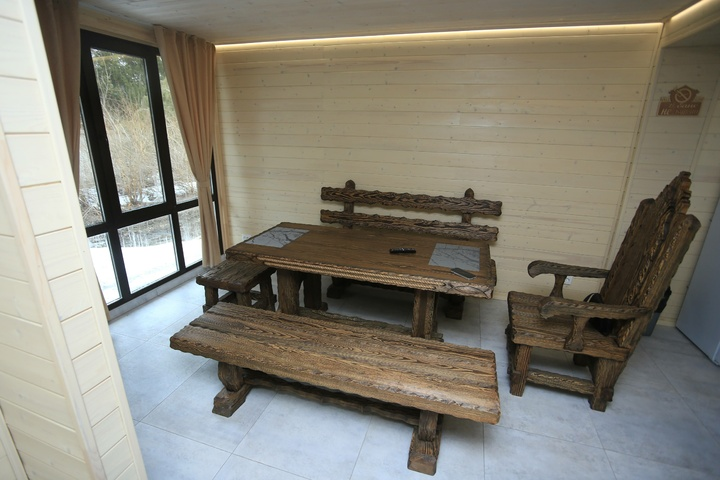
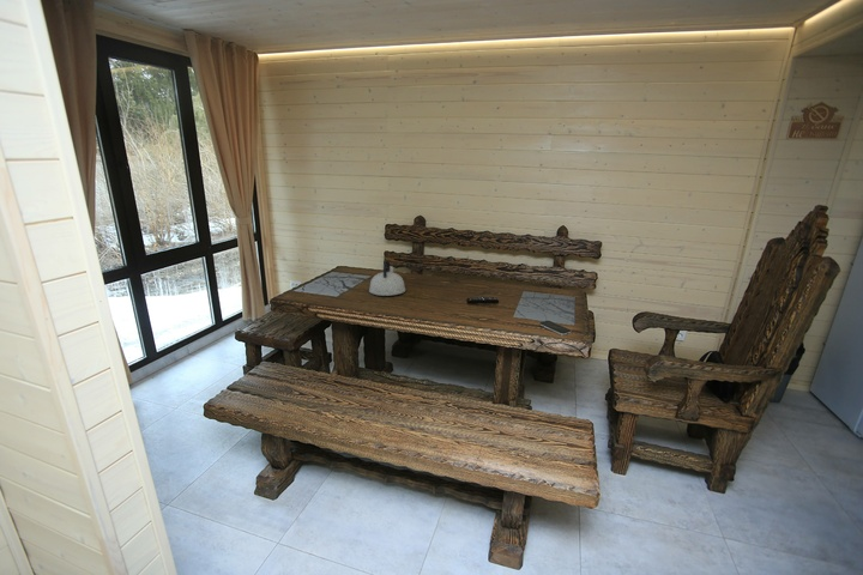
+ kettle [368,259,406,297]
